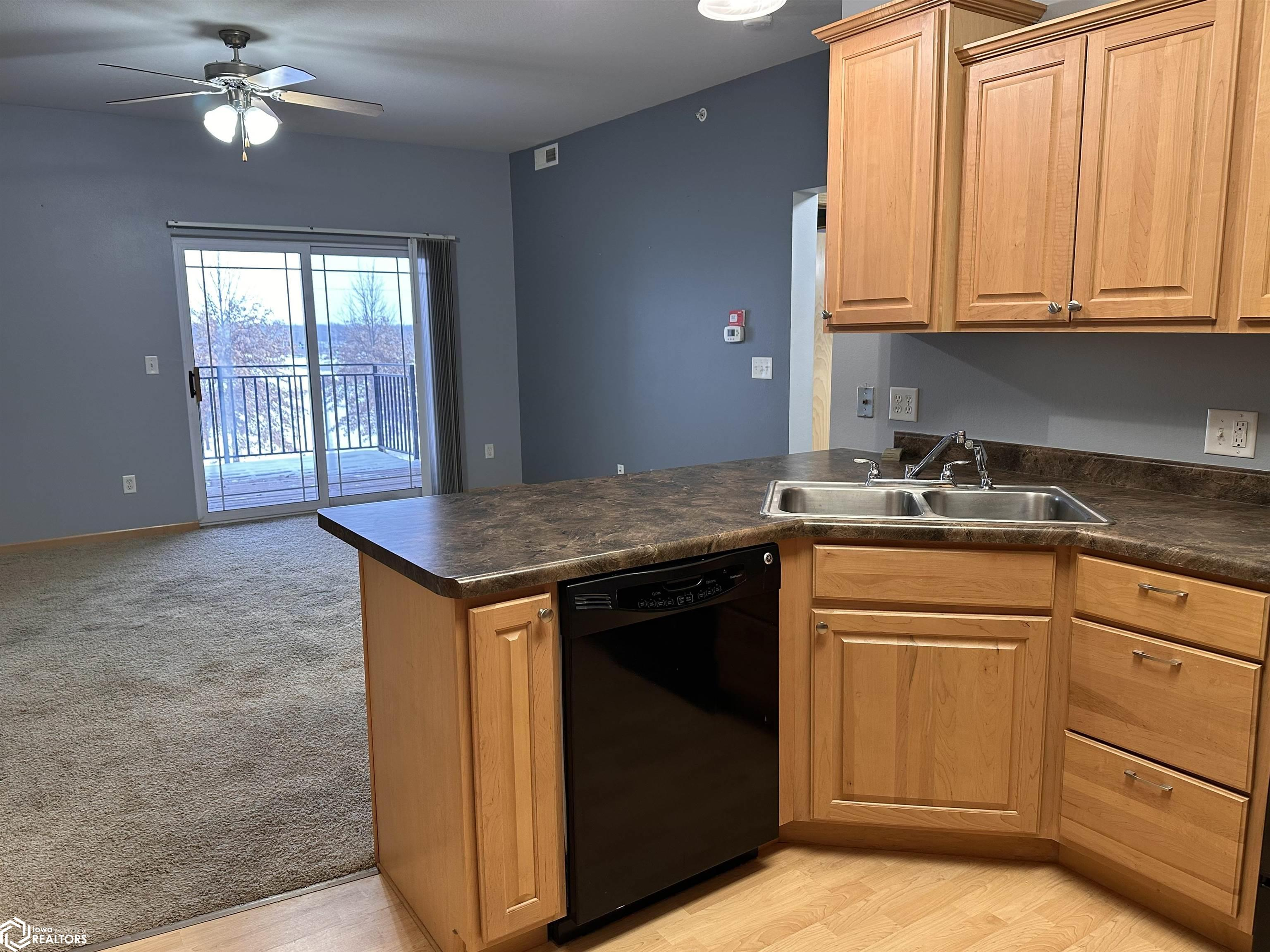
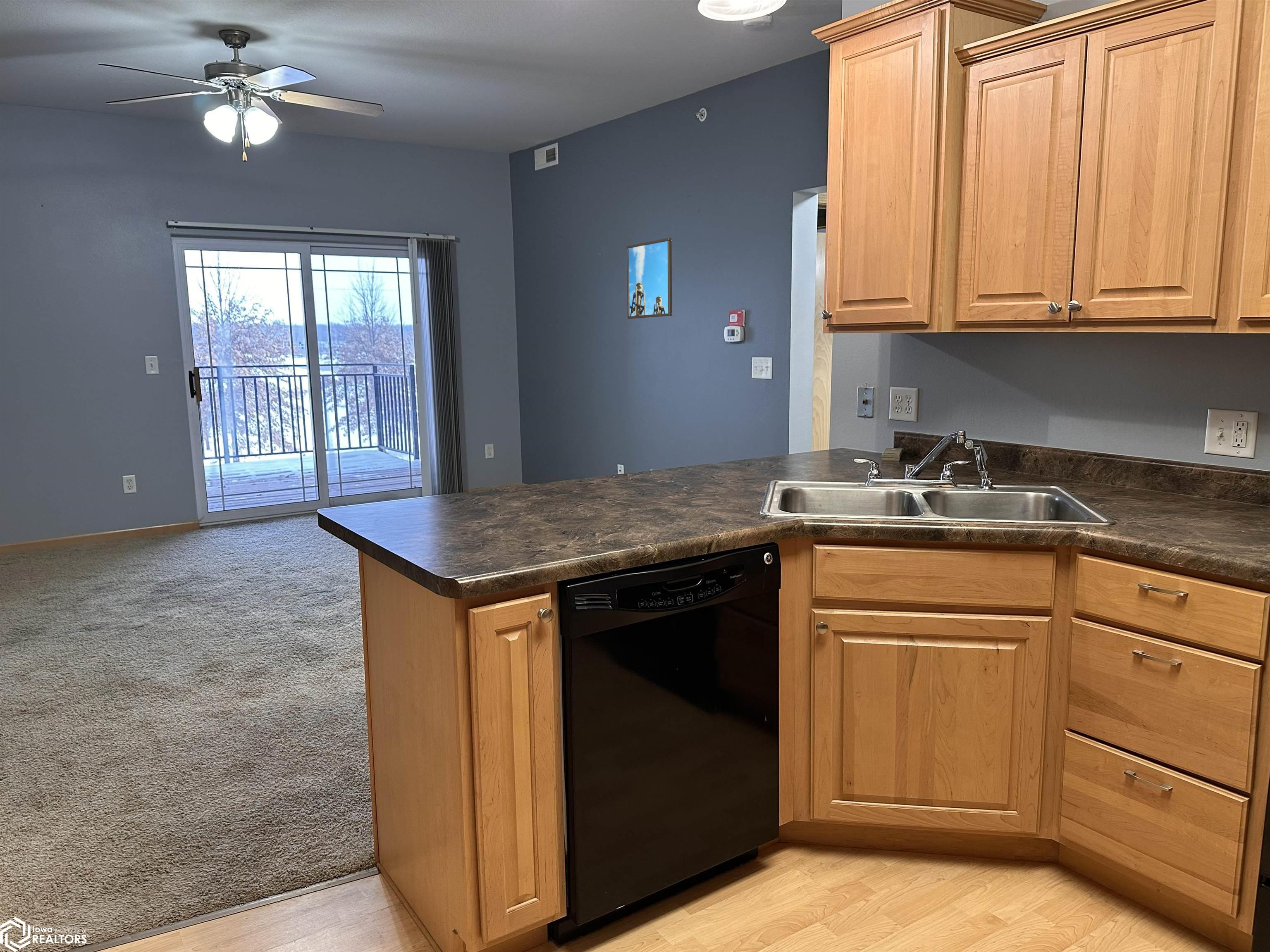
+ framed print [626,238,673,319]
